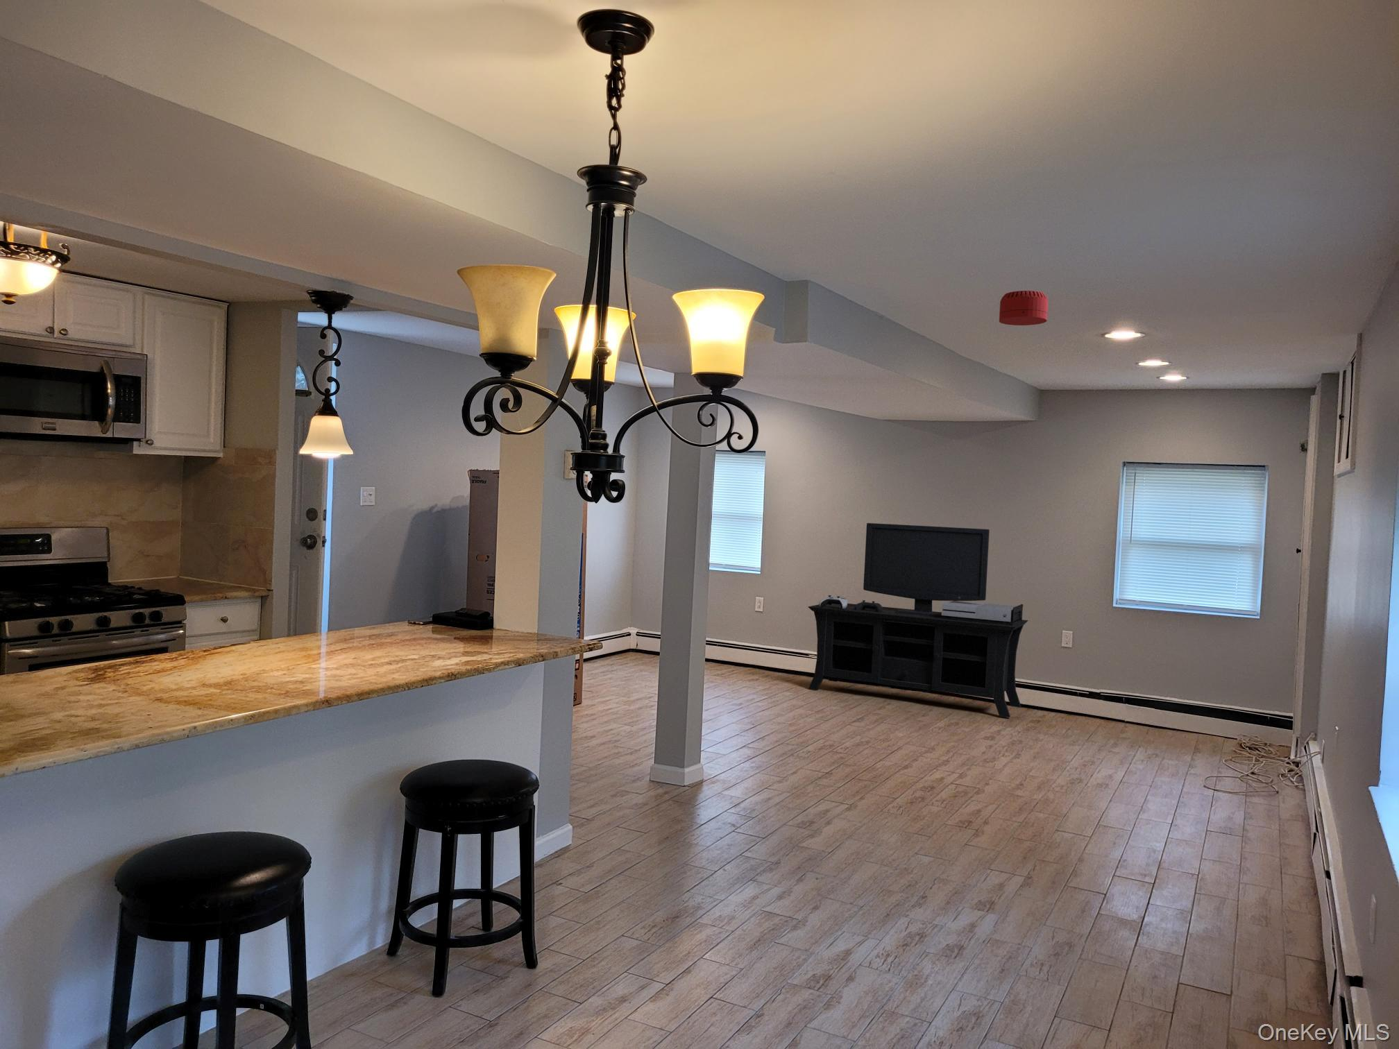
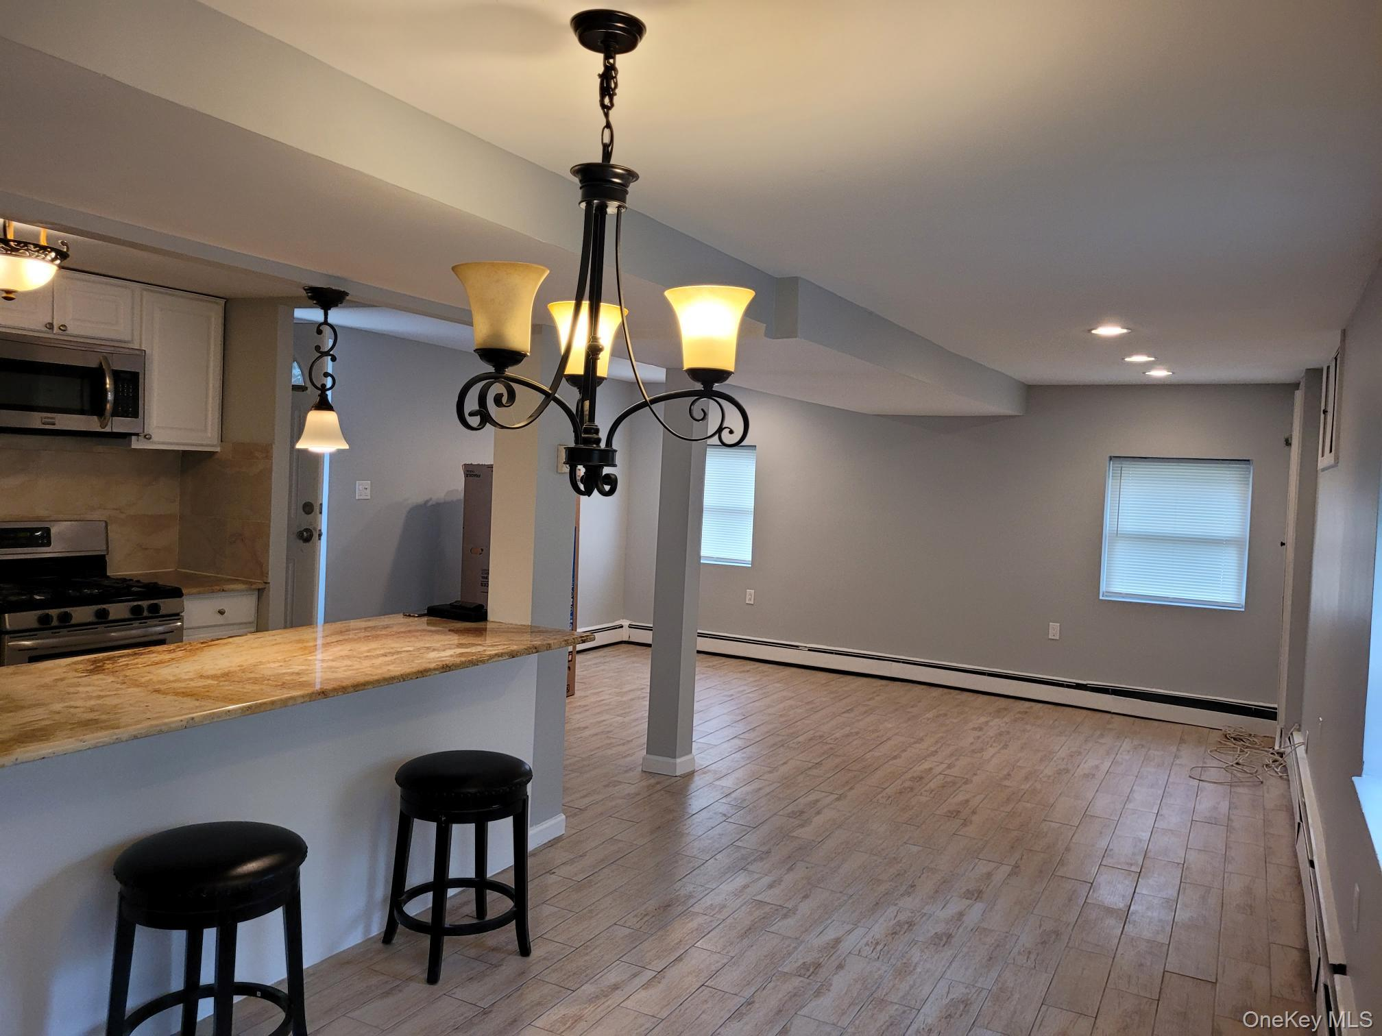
- media console [807,522,1029,718]
- smoke detector [999,290,1049,326]
